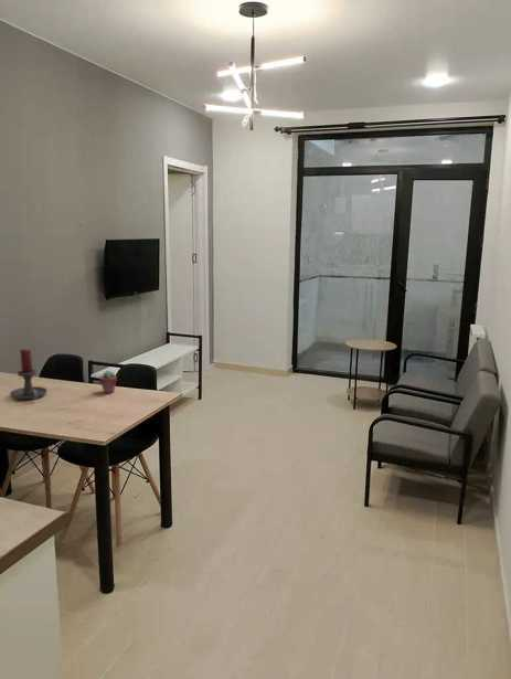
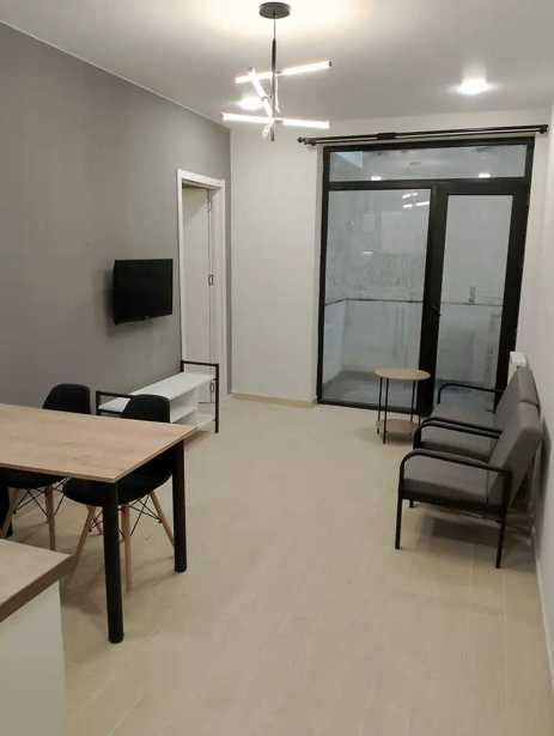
- potted succulent [98,370,118,394]
- candle holder [9,348,49,401]
